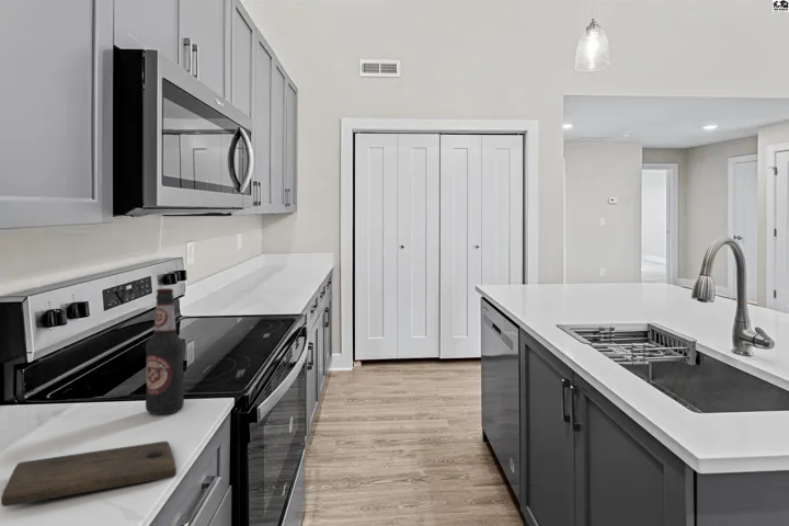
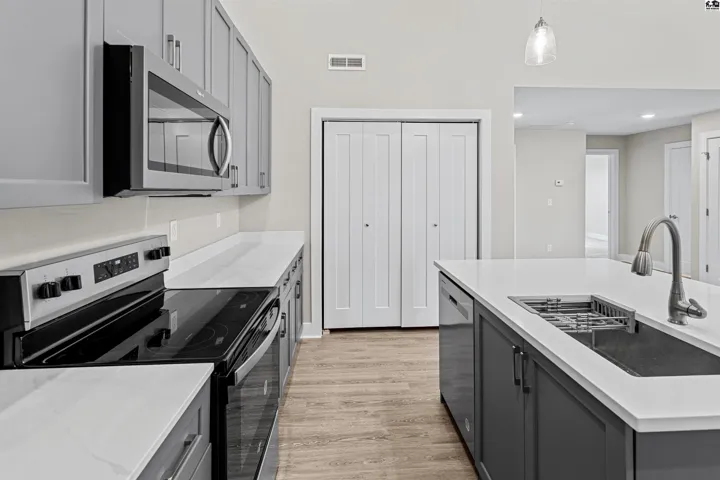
- cutting board [0,441,178,507]
- bottle [145,287,185,415]
